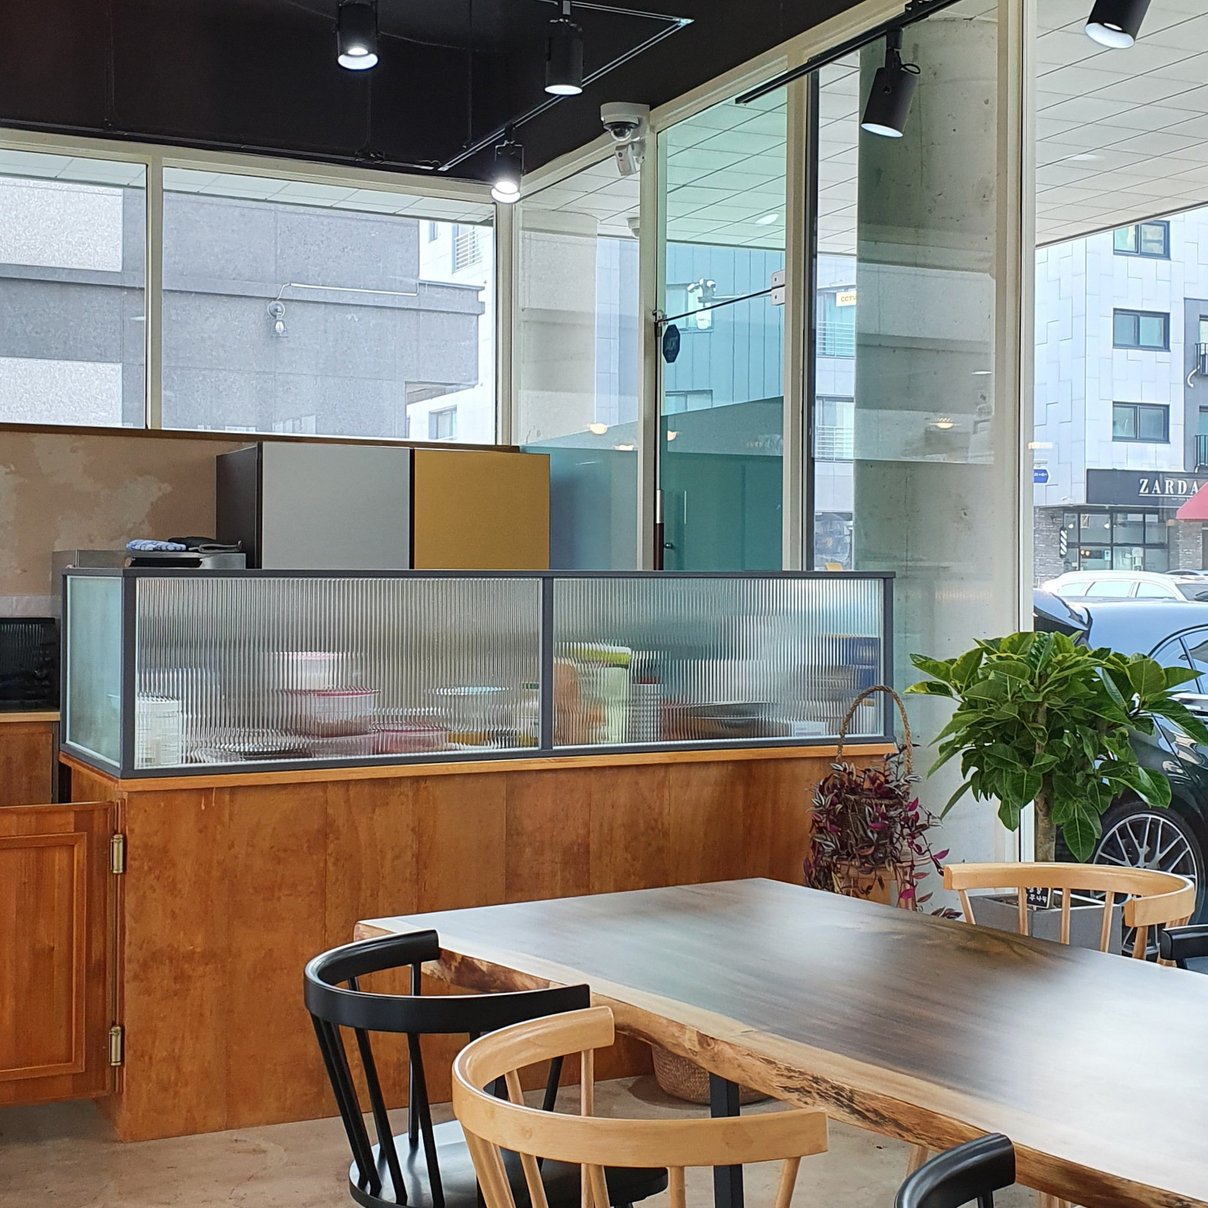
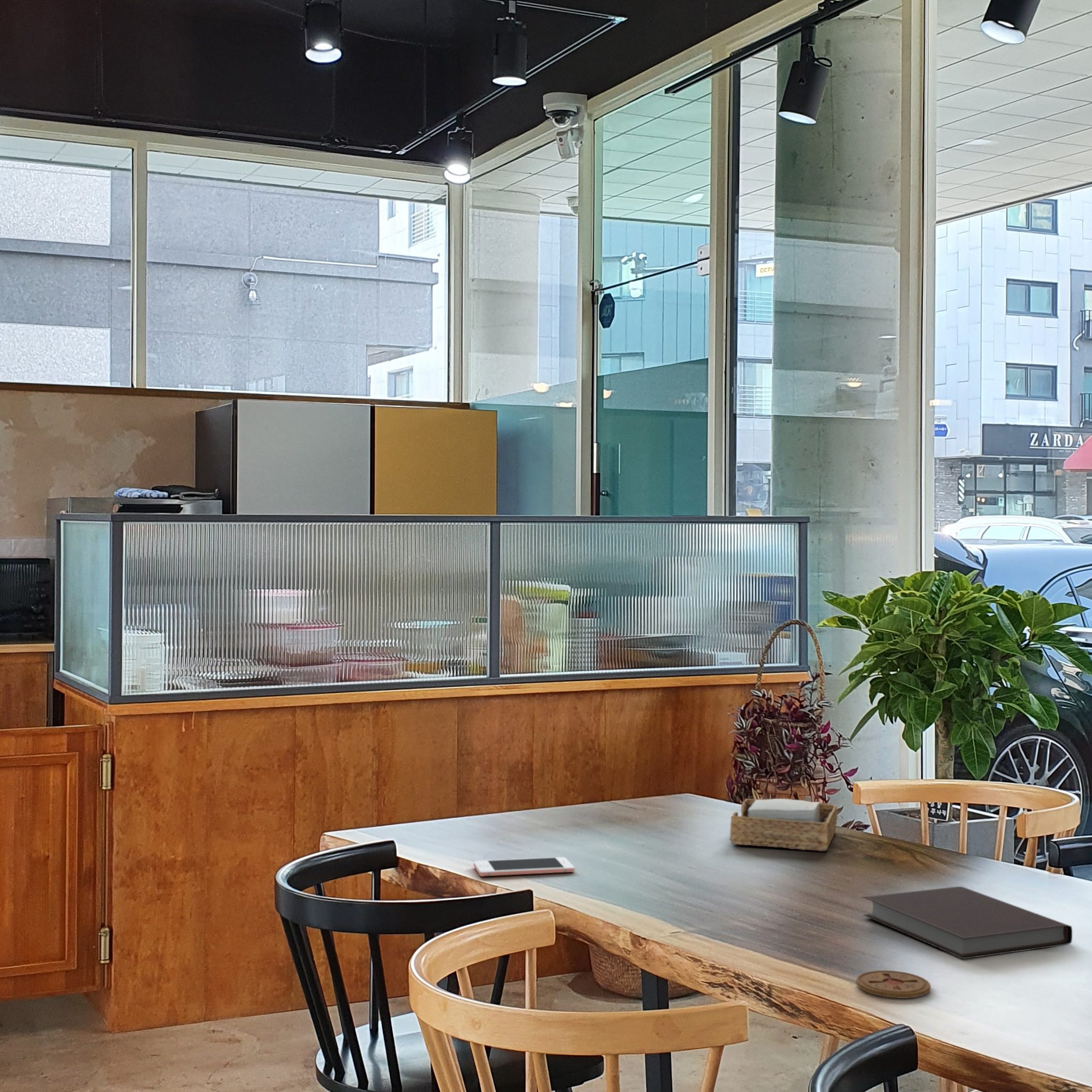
+ napkin holder [729,798,838,852]
+ cell phone [473,857,575,877]
+ coaster [856,970,931,999]
+ notebook [863,886,1073,959]
